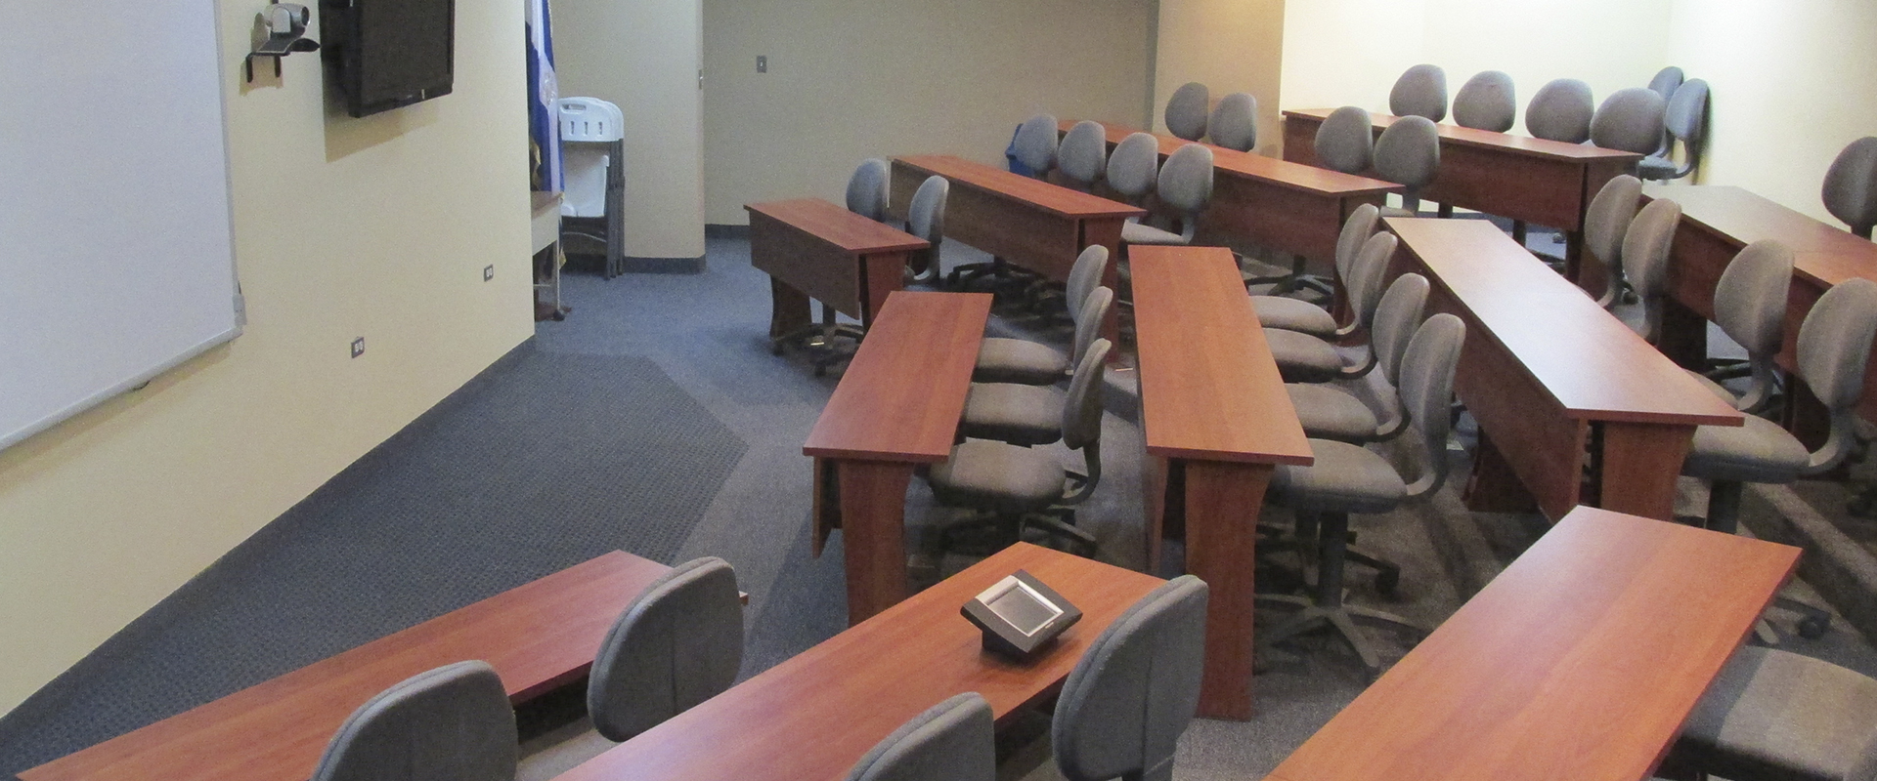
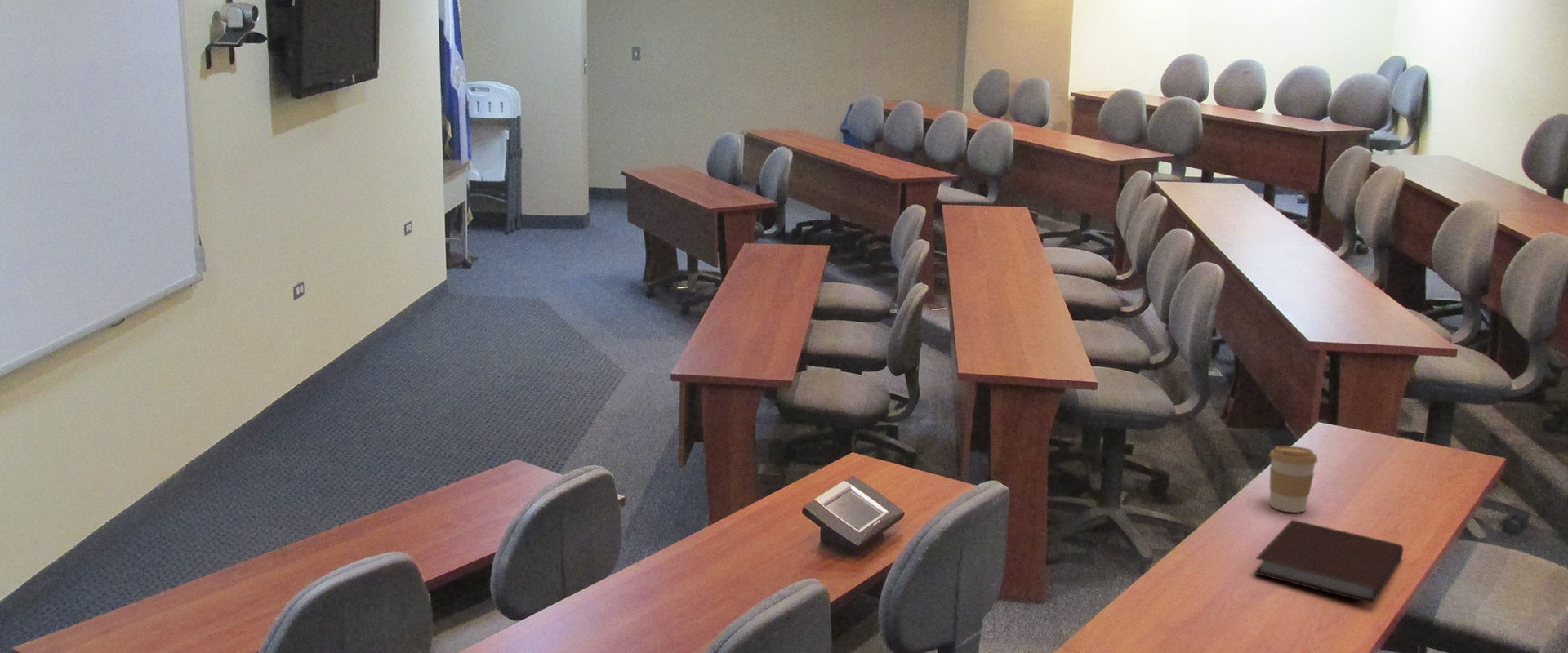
+ notebook [1254,519,1404,604]
+ coffee cup [1268,445,1318,513]
